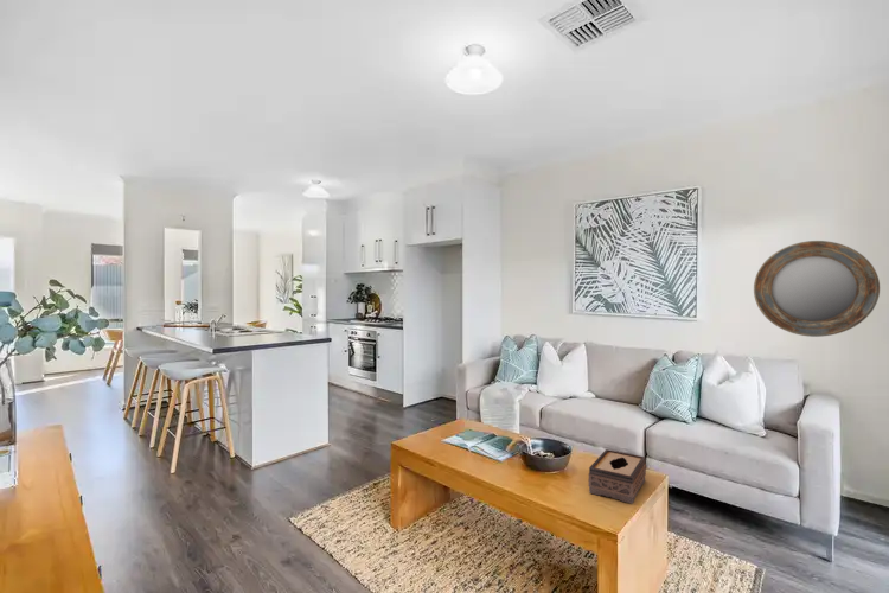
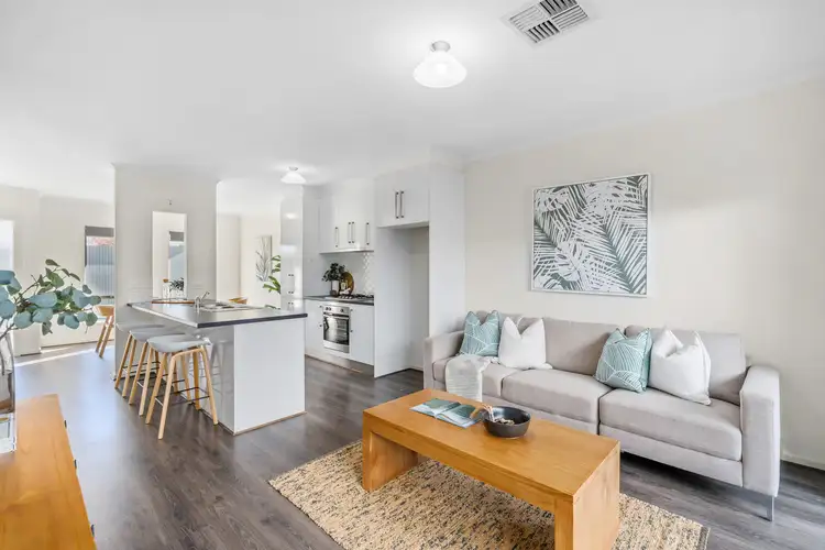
- home mirror [753,240,881,338]
- tissue box [588,448,647,505]
